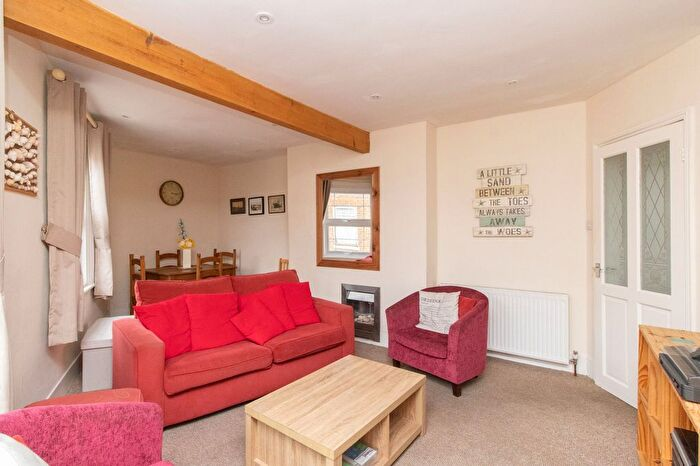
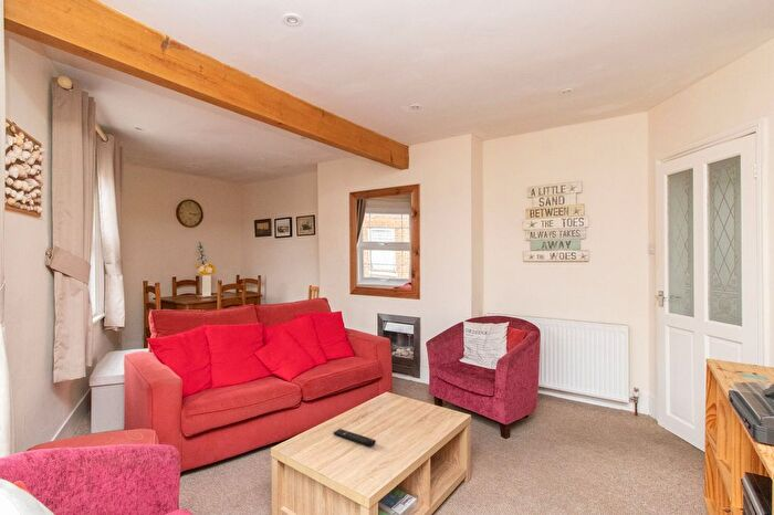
+ remote control [332,428,377,448]
